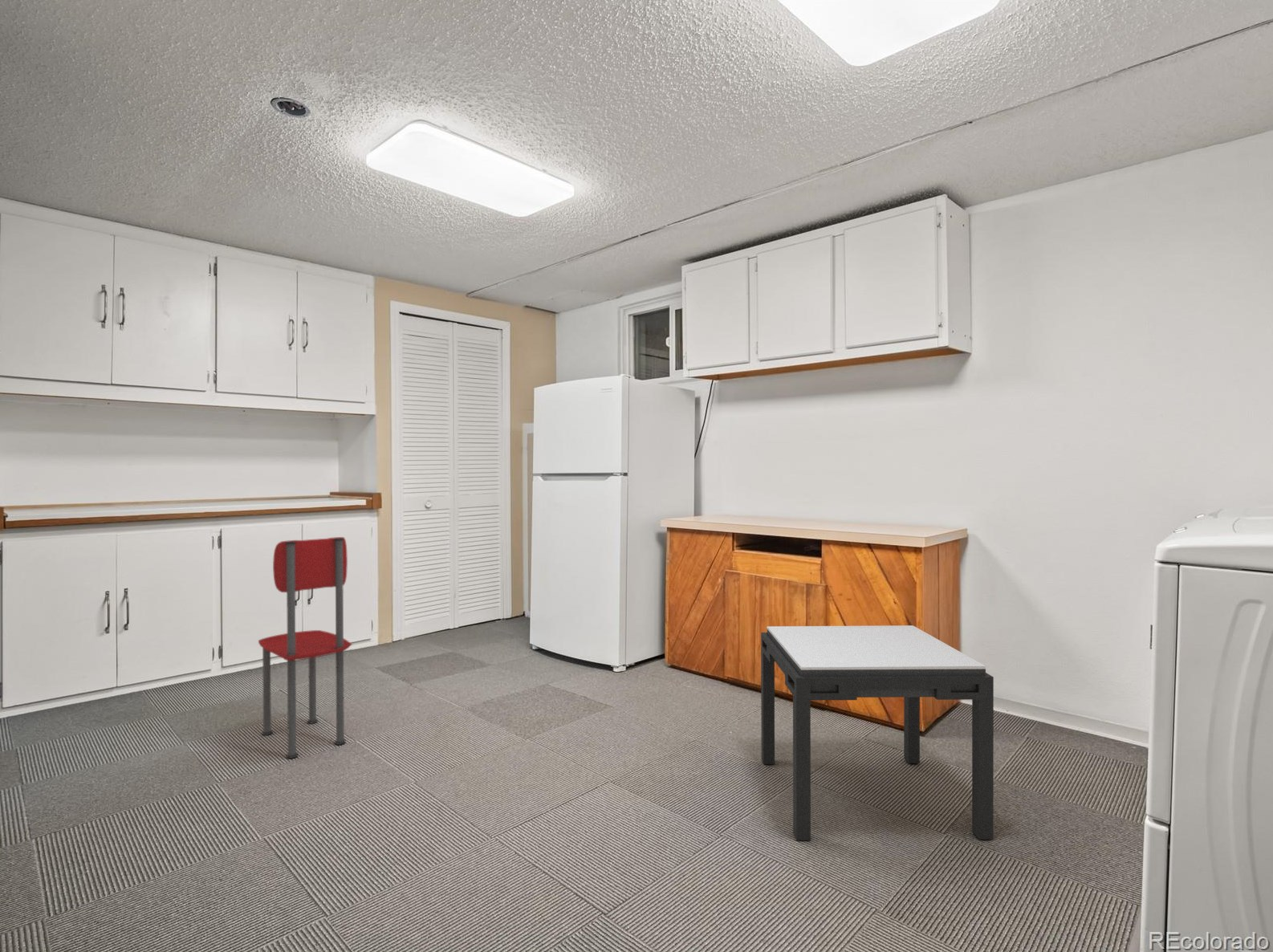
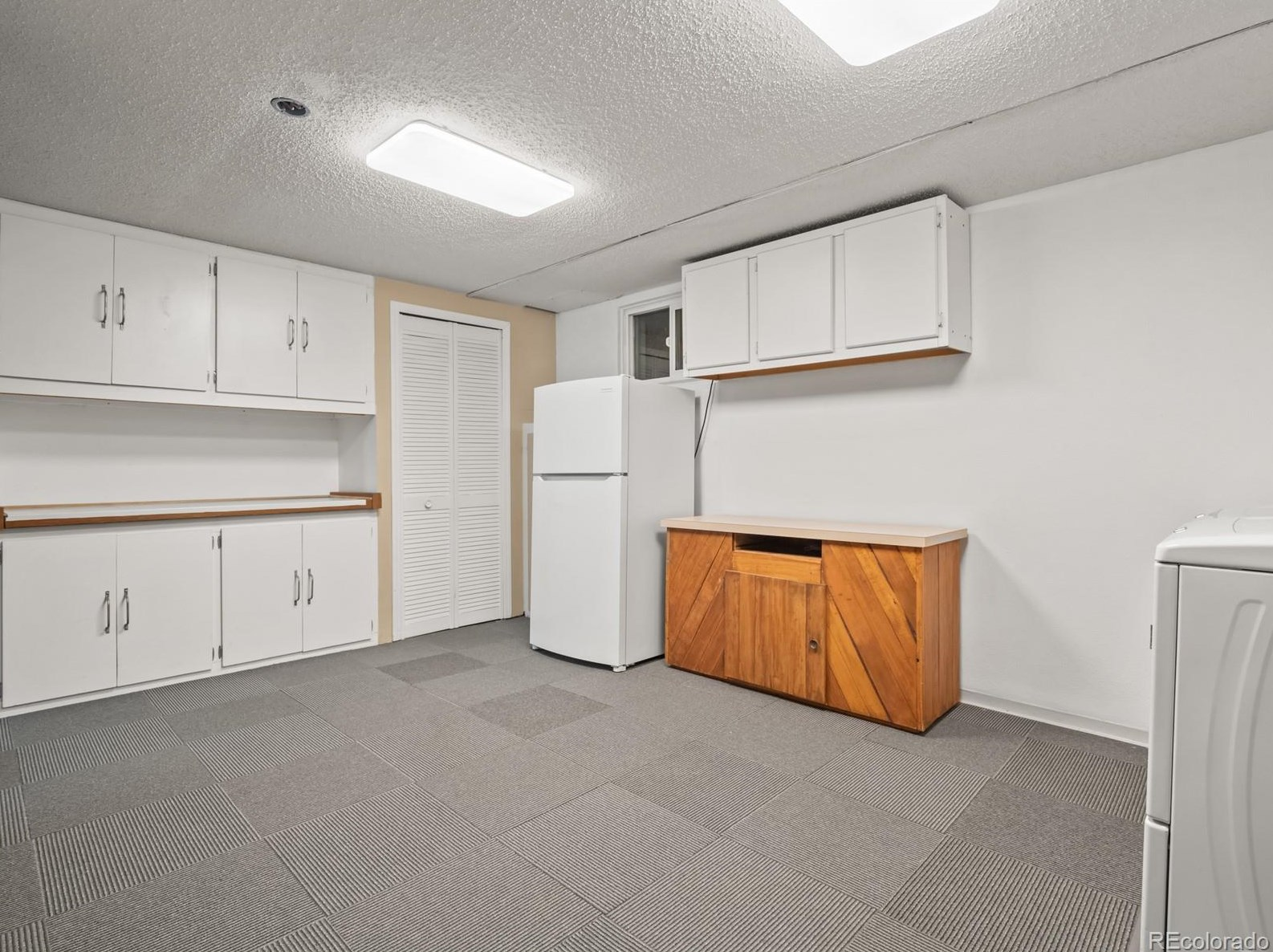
- side table [760,624,994,841]
- dining chair [258,536,353,759]
